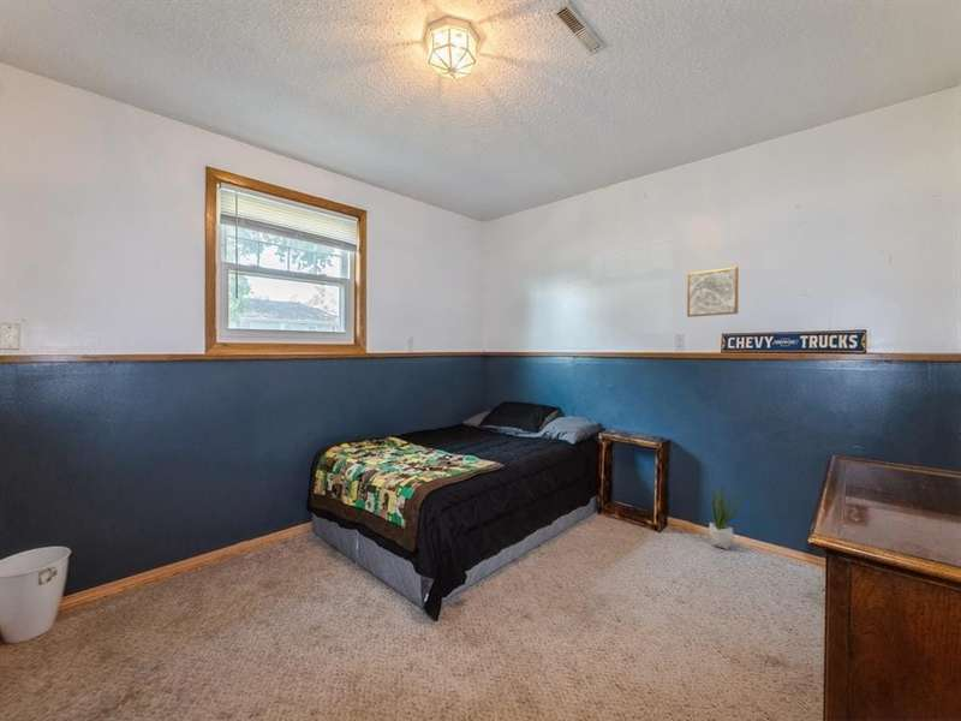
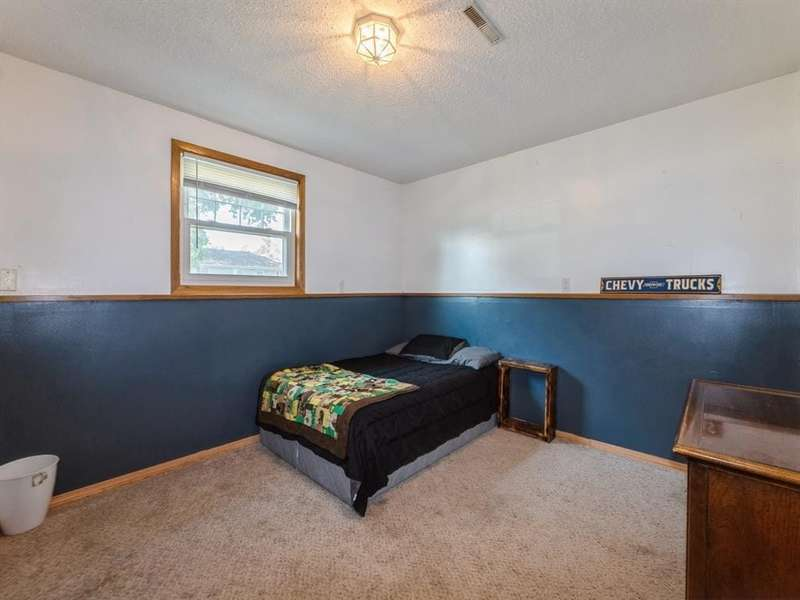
- potted plant [706,484,740,550]
- wall art [686,266,739,318]
